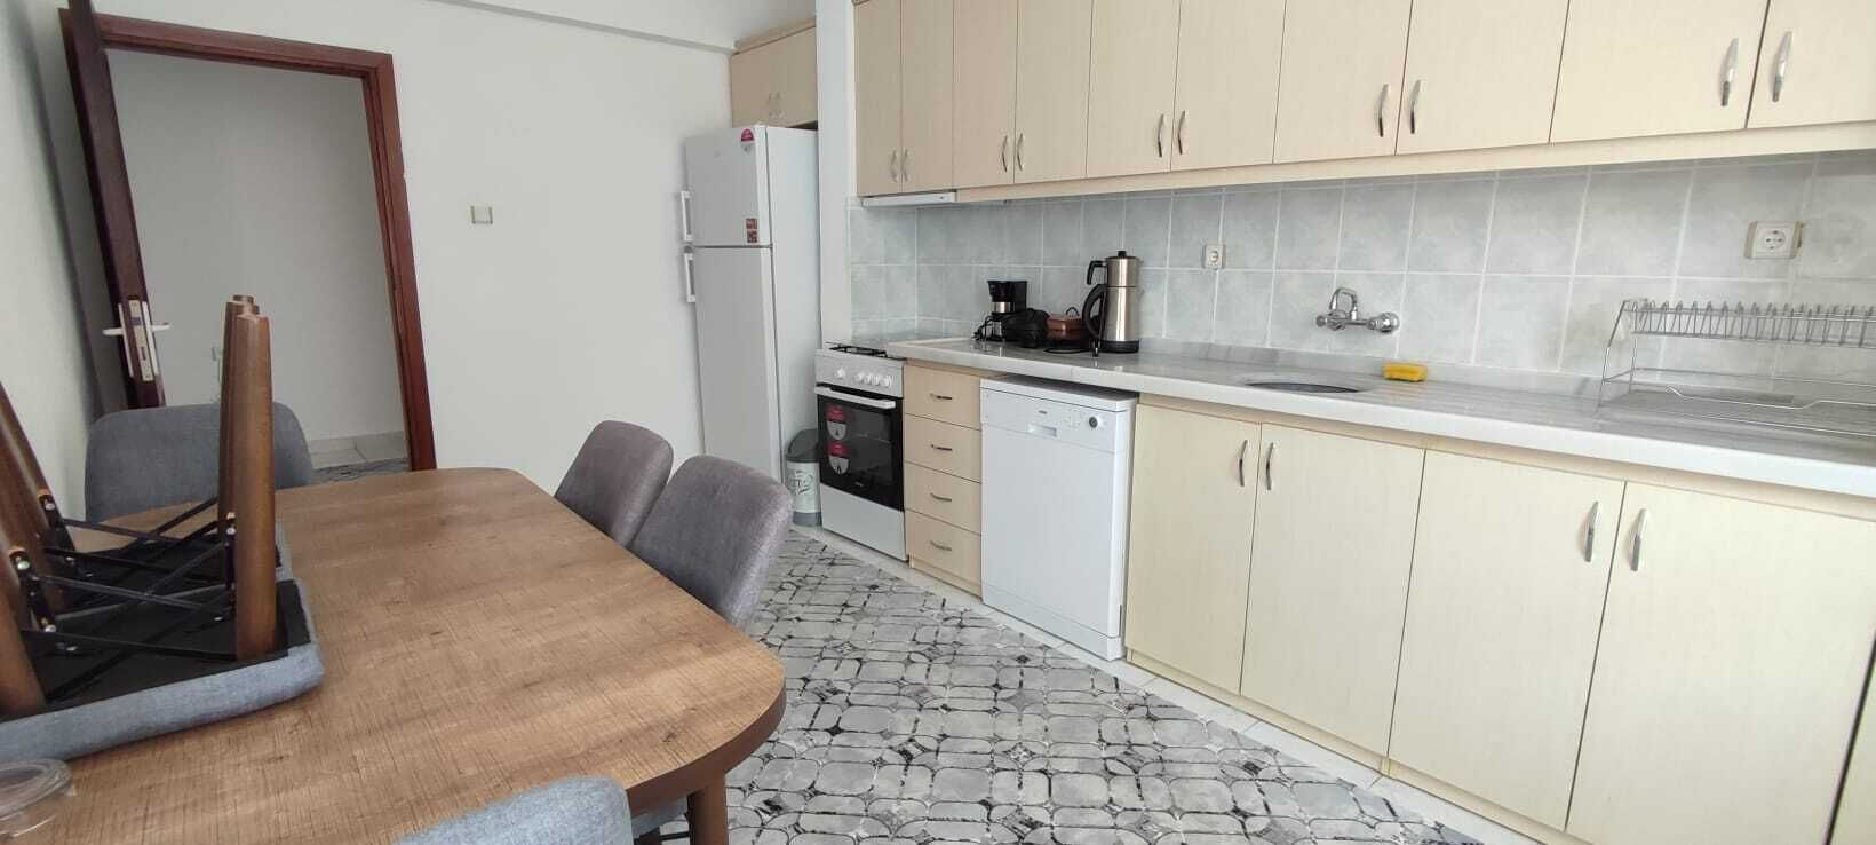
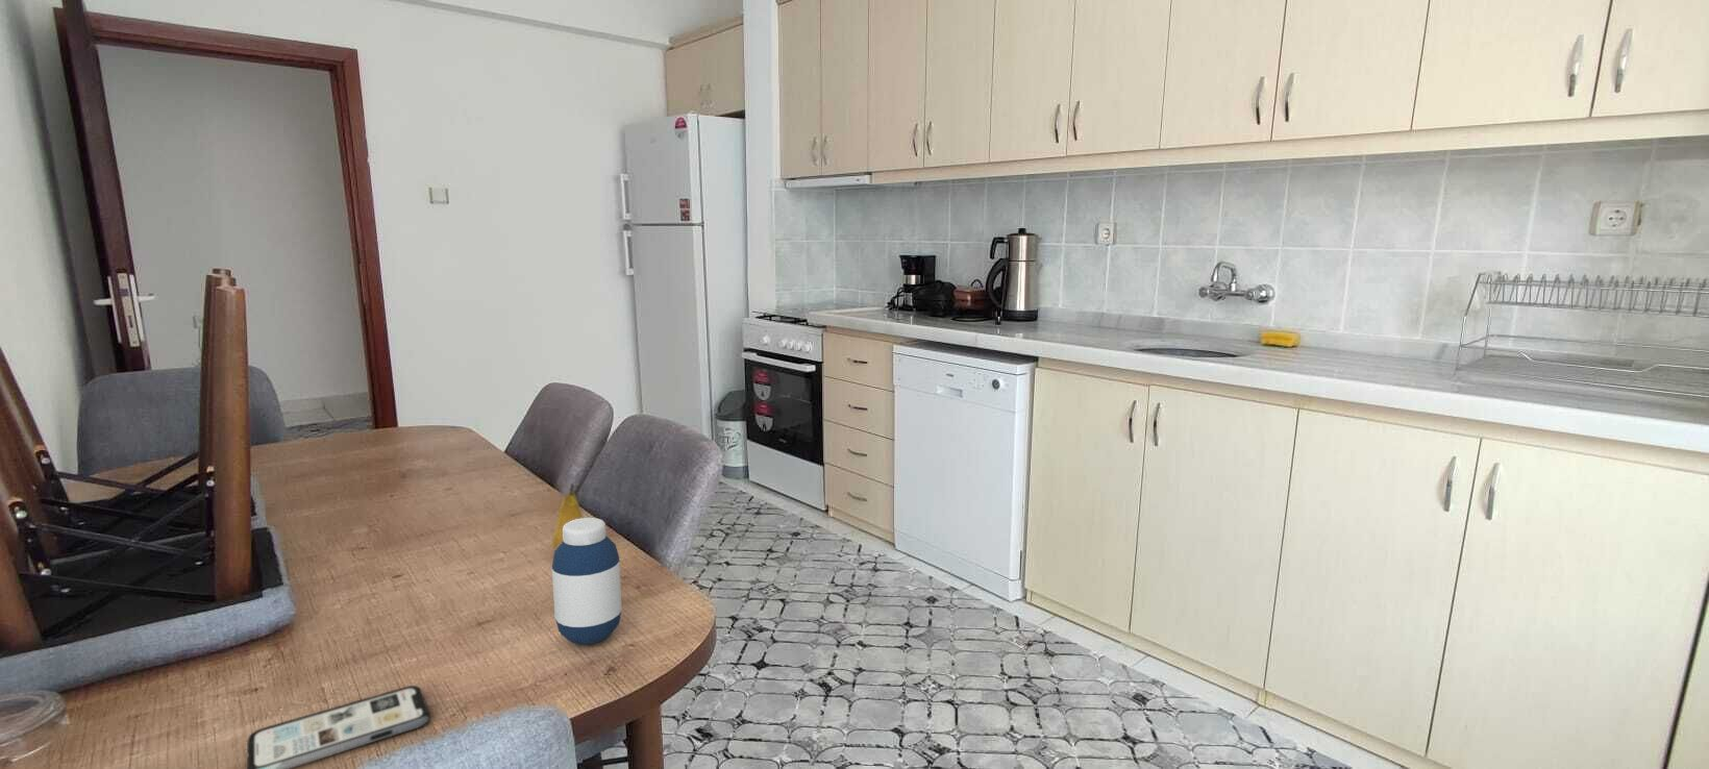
+ medicine bottle [552,516,623,646]
+ phone case [246,685,431,769]
+ fruit [552,483,583,551]
